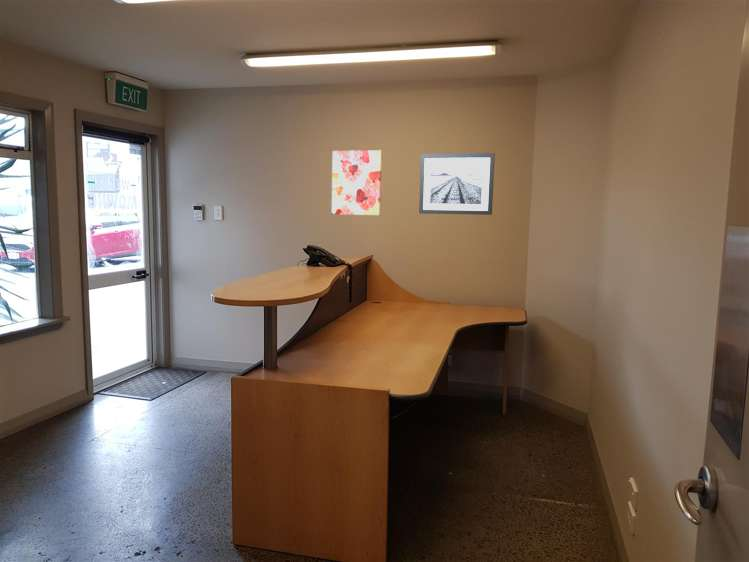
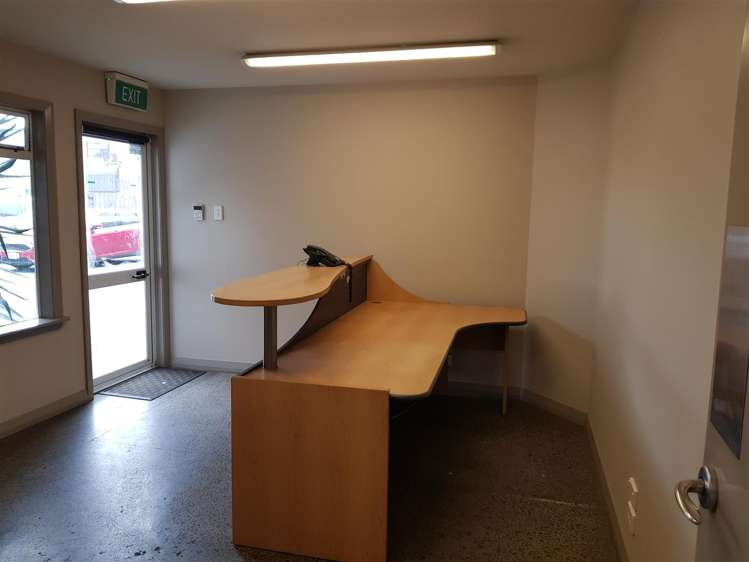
- wall art [331,149,383,216]
- wall art [418,152,496,216]
